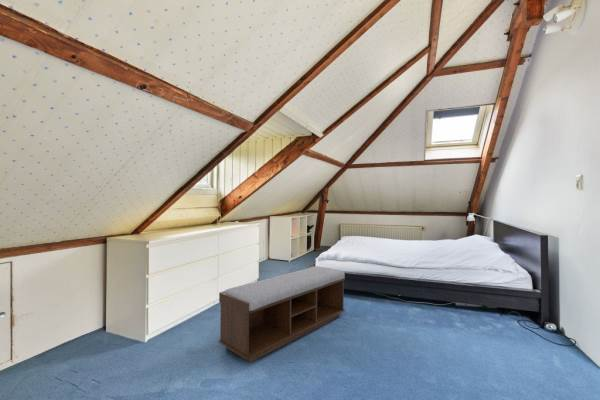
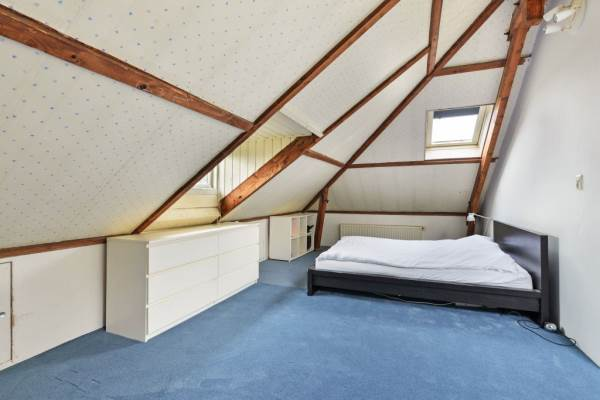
- bench [218,265,346,364]
